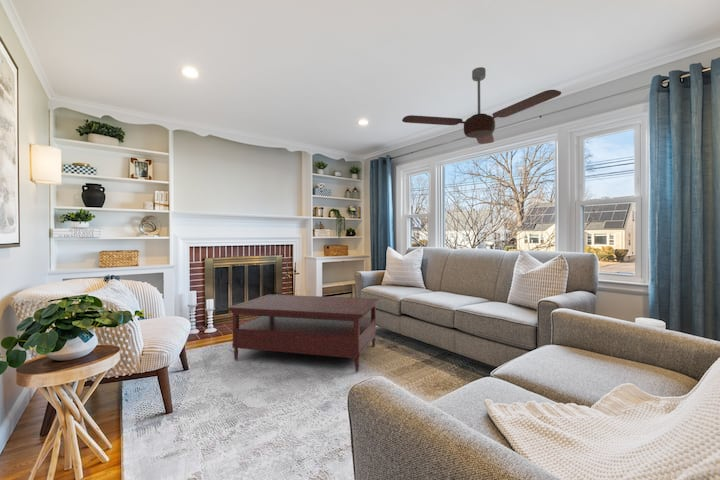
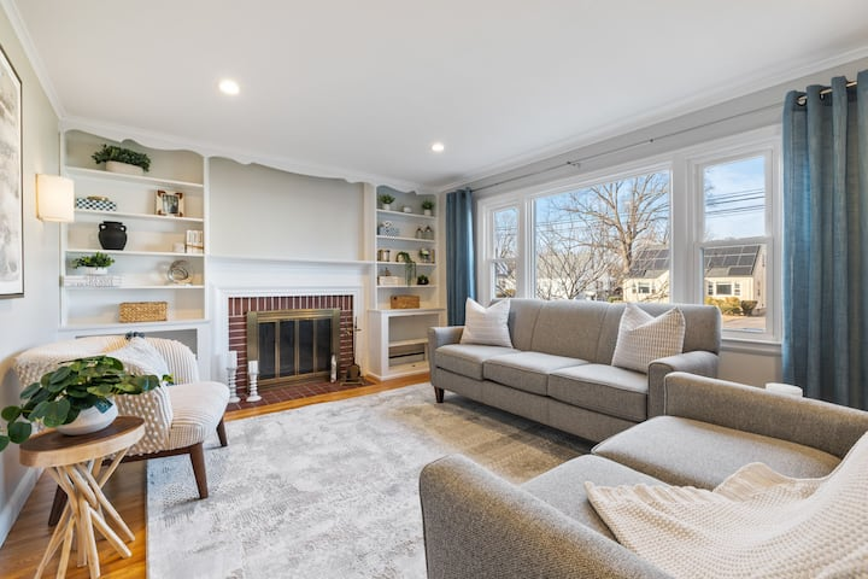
- ceiling fan [401,66,562,145]
- coffee table [227,293,380,373]
